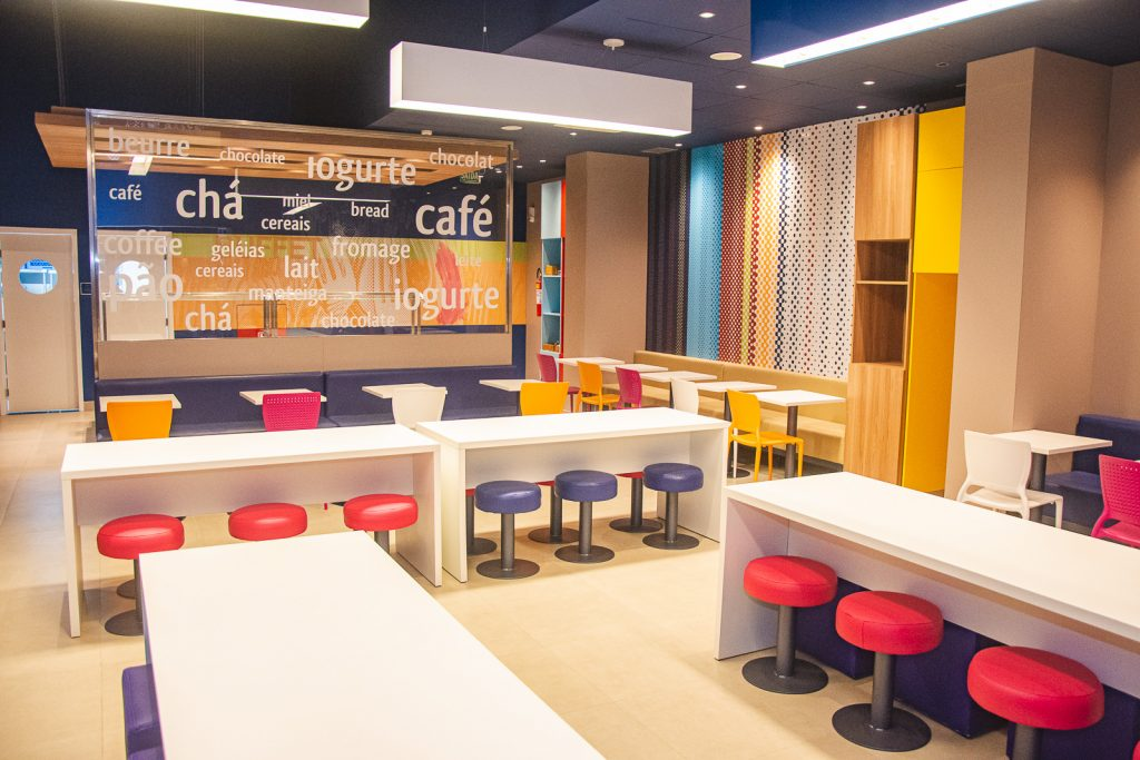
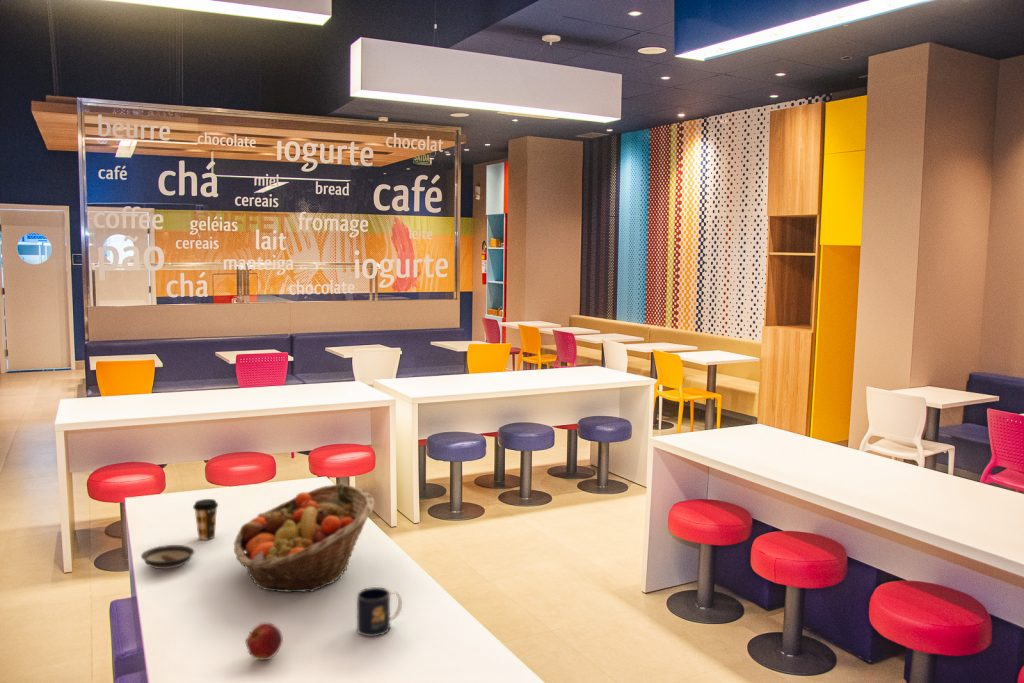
+ saucer [140,544,196,570]
+ apple [244,621,284,661]
+ fruit basket [233,483,376,593]
+ coffee cup [192,498,219,541]
+ mug [356,586,403,638]
